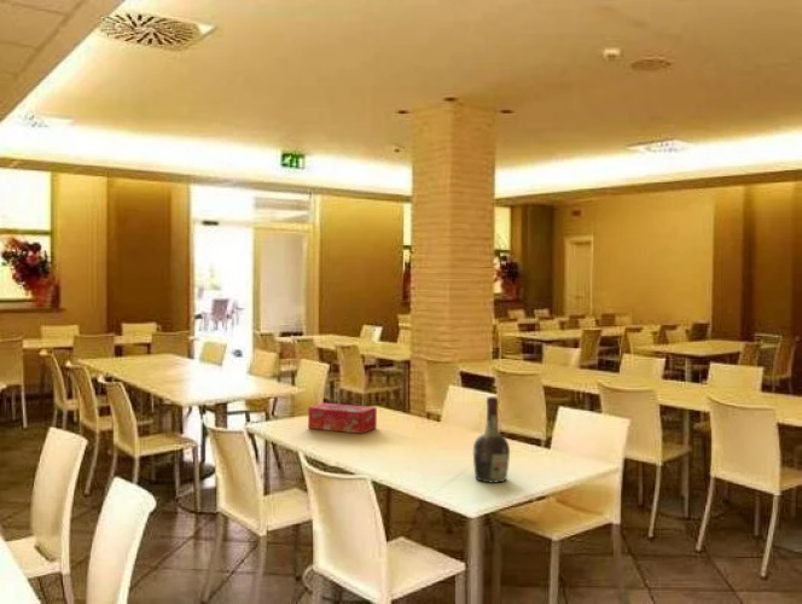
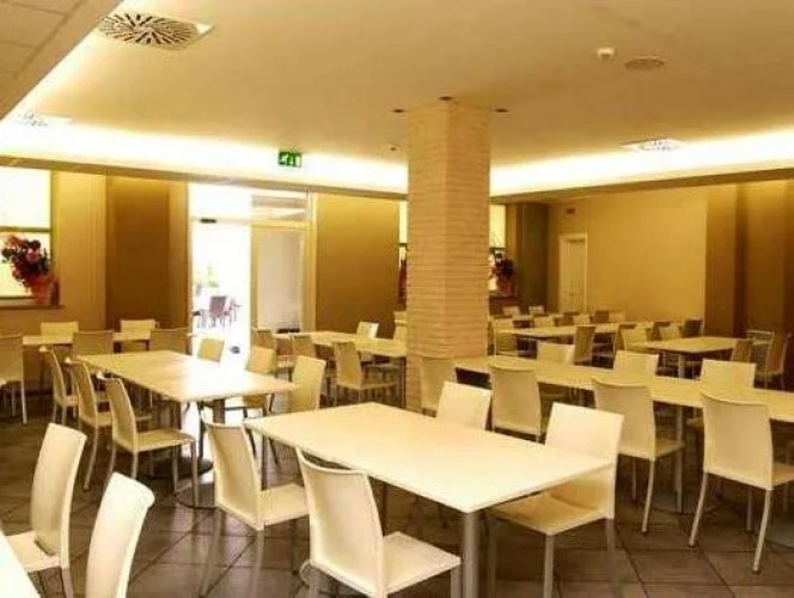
- tissue box [307,402,378,435]
- cognac bottle [472,395,511,484]
